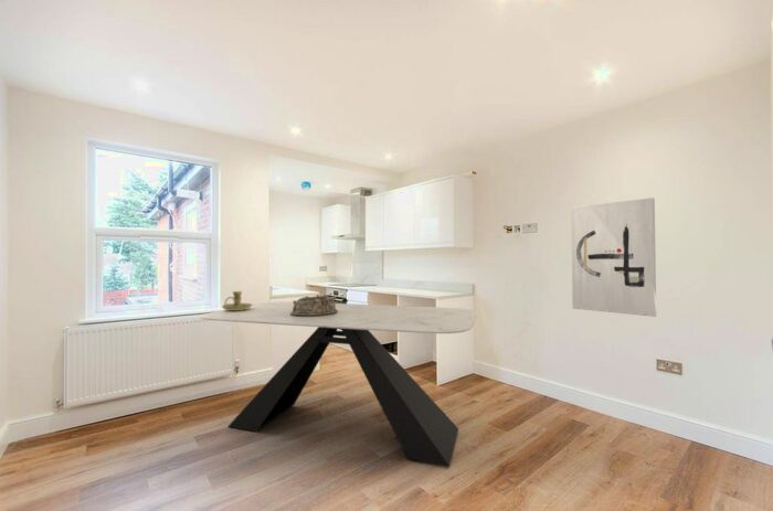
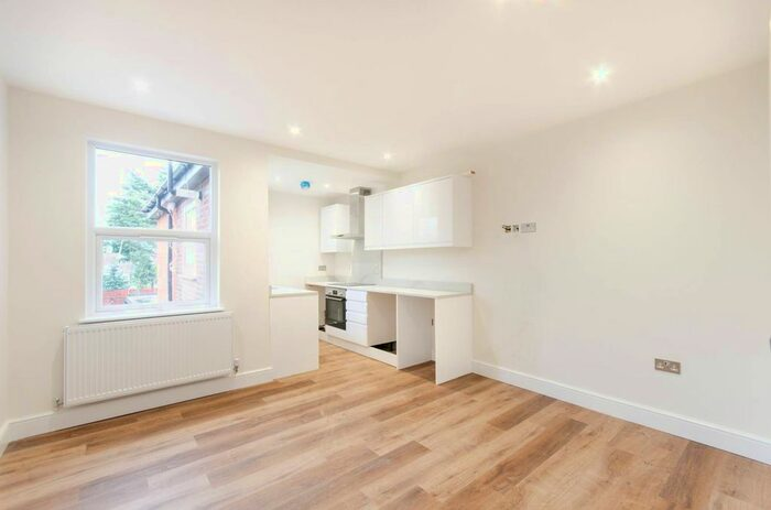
- wall art [570,196,657,318]
- dining table [199,301,478,468]
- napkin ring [290,294,338,317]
- candle holder [221,290,253,310]
